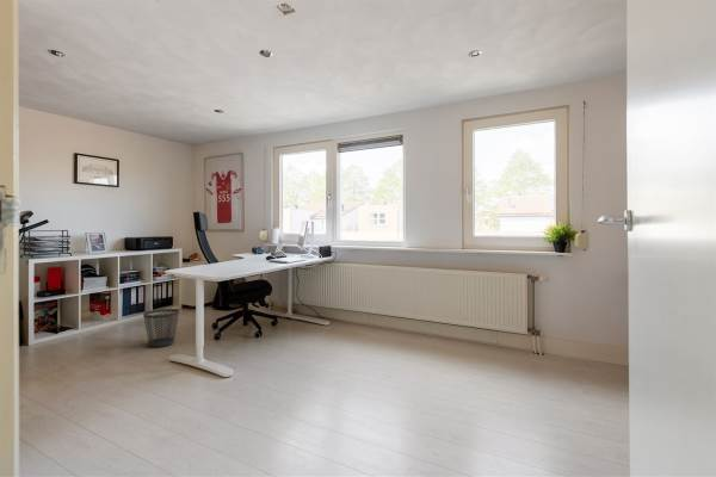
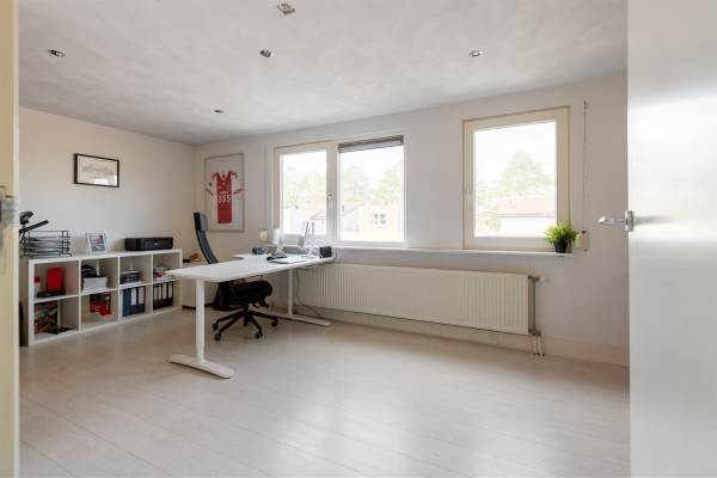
- wastebasket [142,308,180,348]
